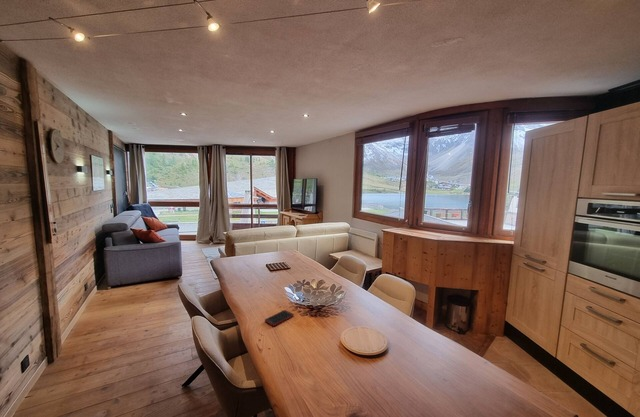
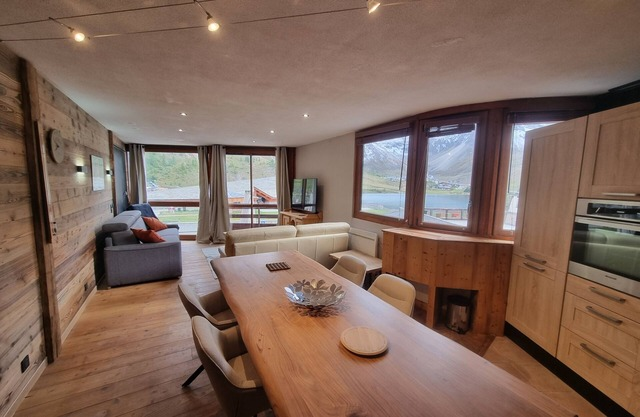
- cell phone [264,309,295,327]
